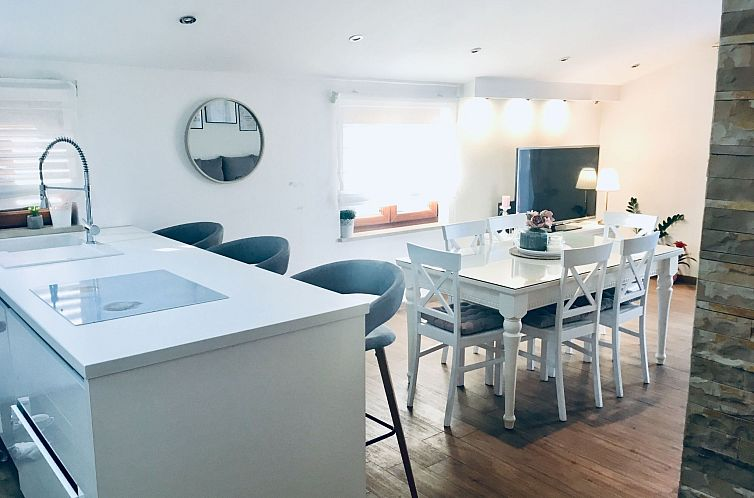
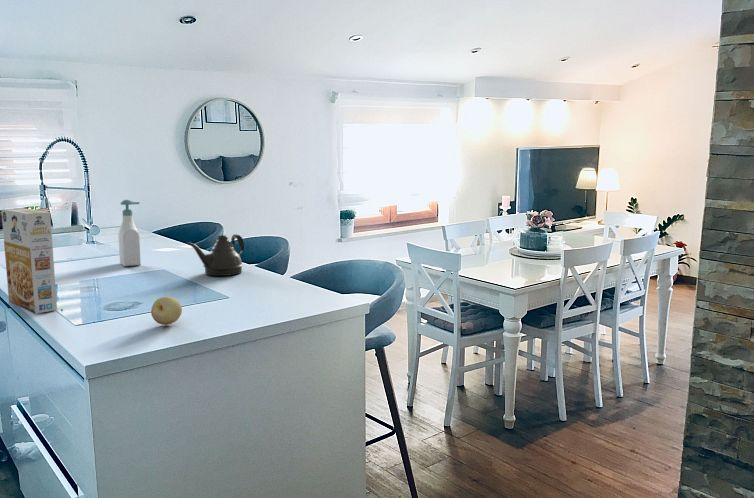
+ teapot [186,233,245,277]
+ cereal box [0,207,58,315]
+ soap bottle [117,199,142,267]
+ fruit [150,296,183,326]
